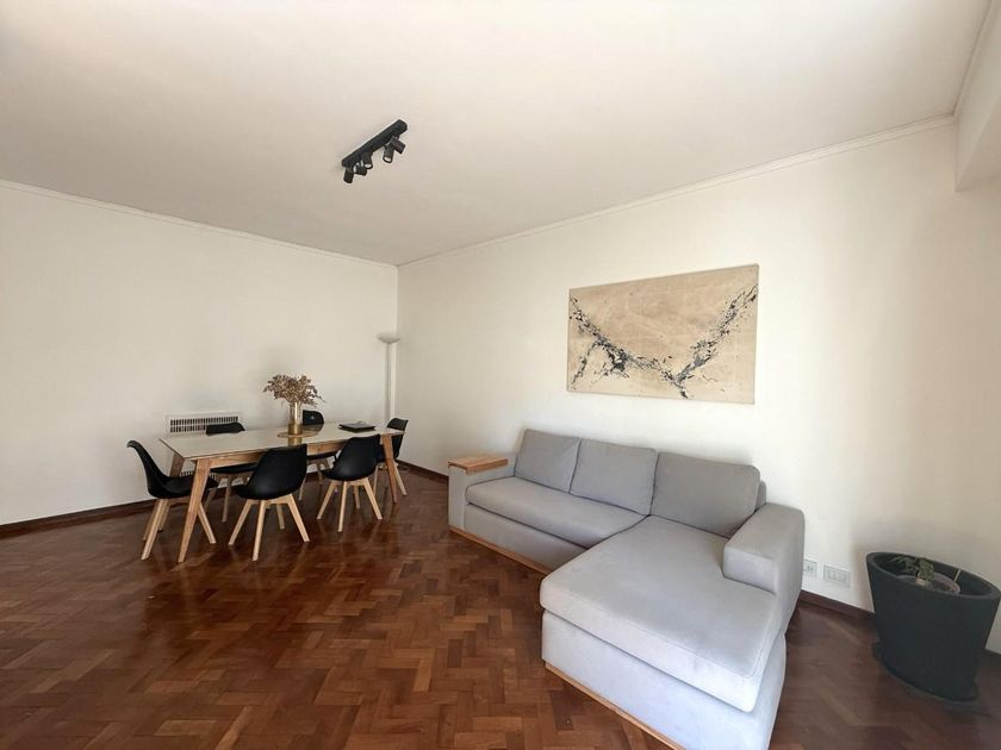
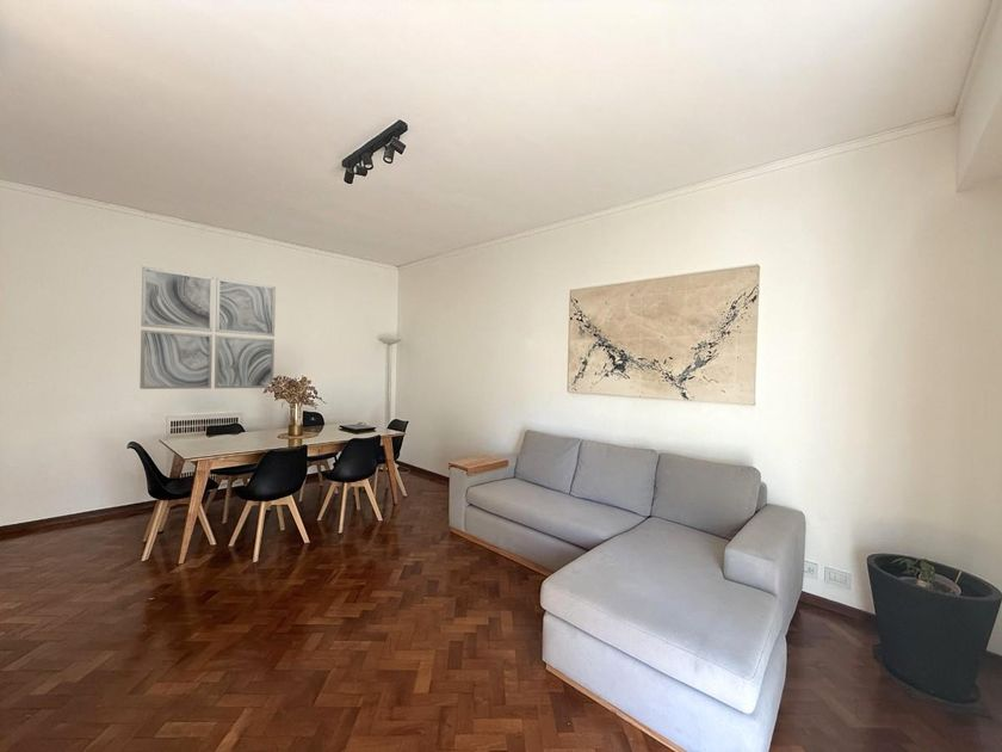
+ wall art [138,265,277,390]
